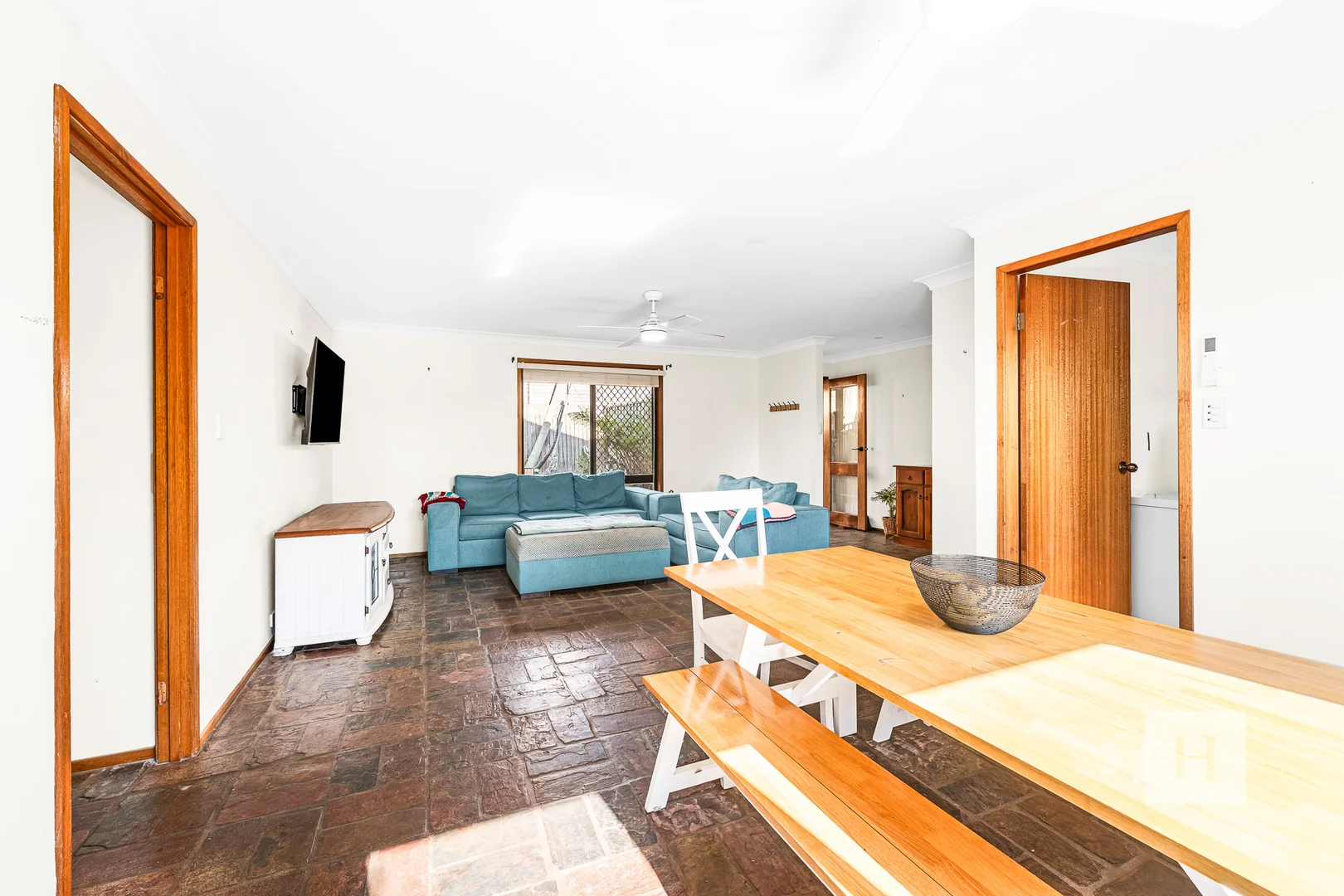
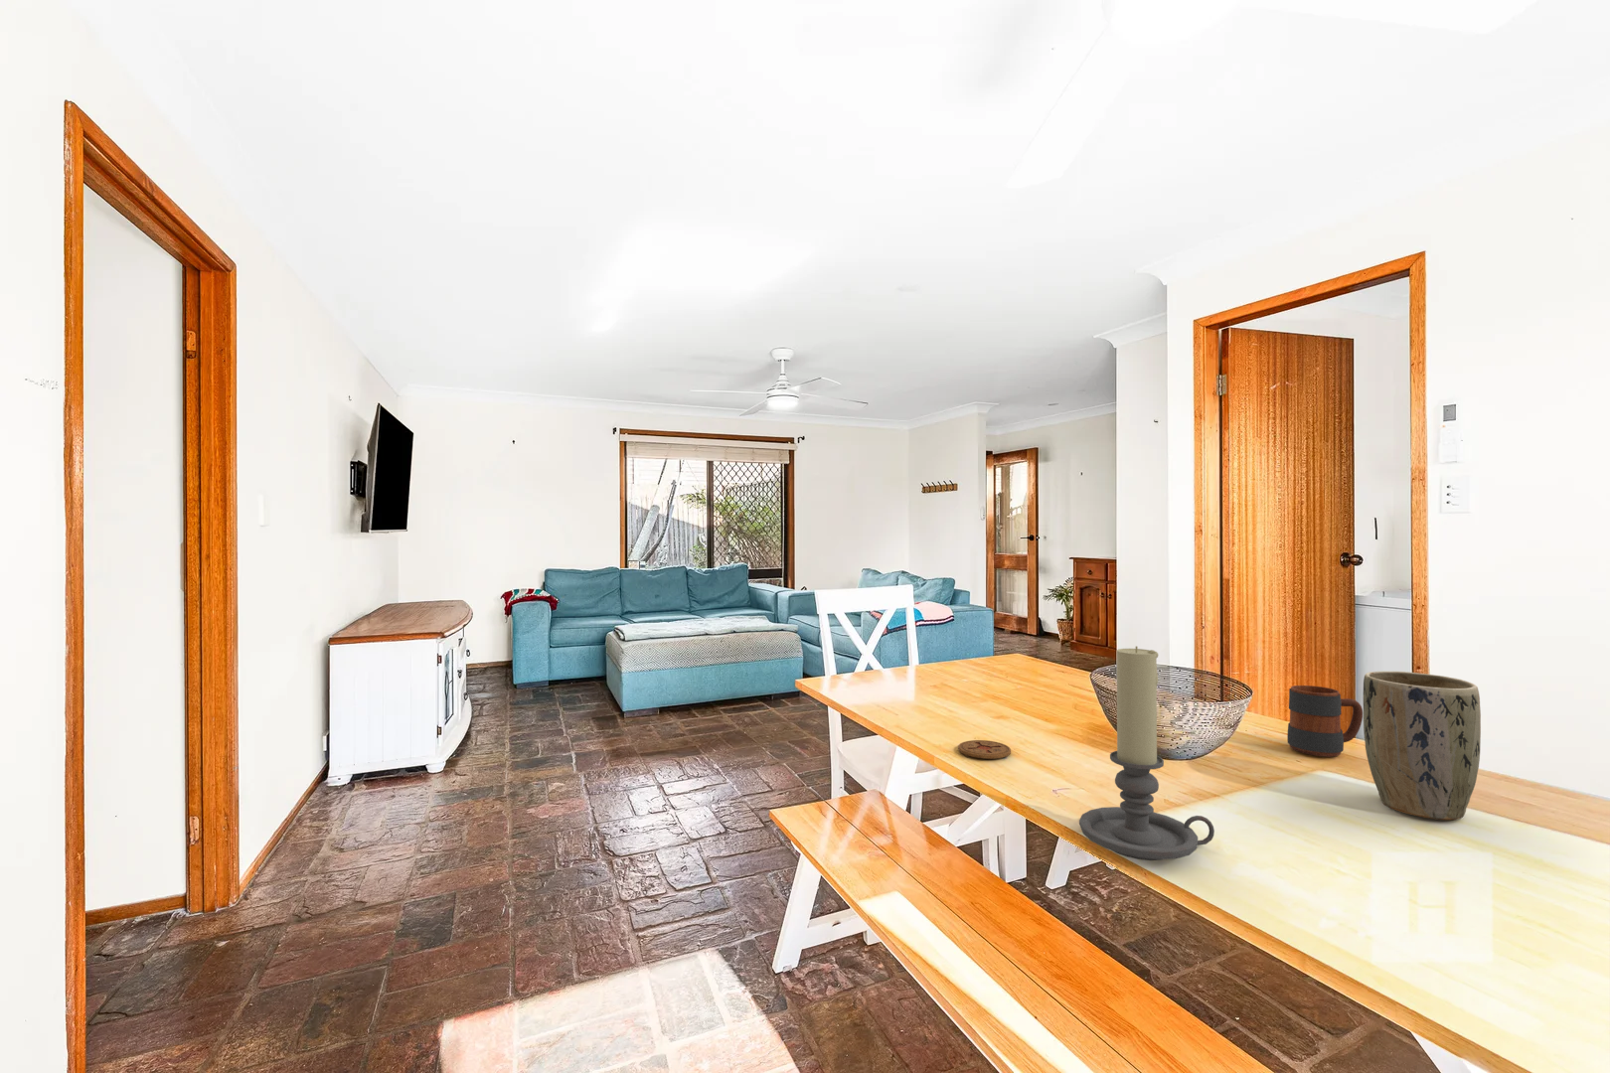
+ mug [1287,685,1363,758]
+ plant pot [1362,671,1482,820]
+ coaster [957,739,1012,760]
+ candle holder [1078,644,1216,861]
